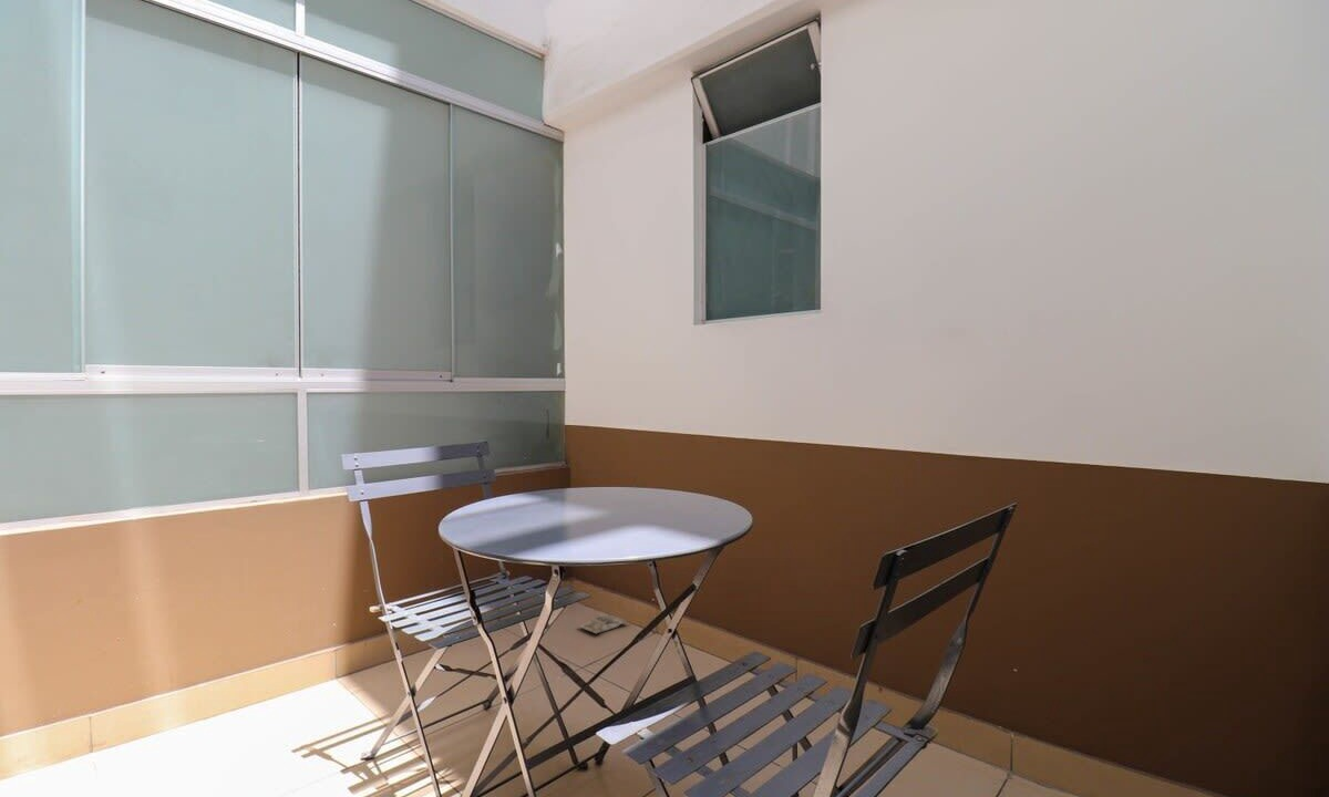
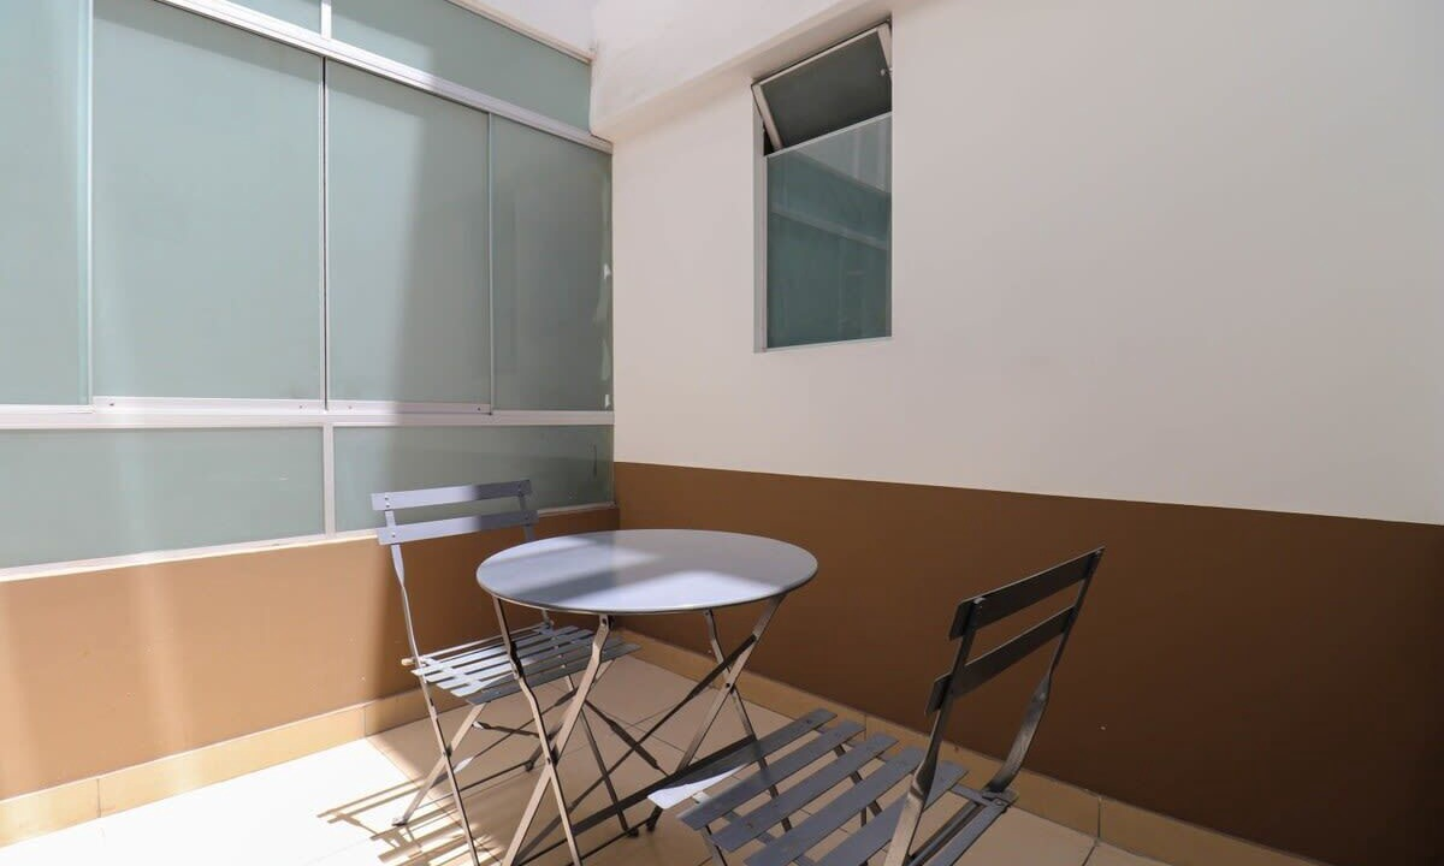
- bag [576,613,630,634]
